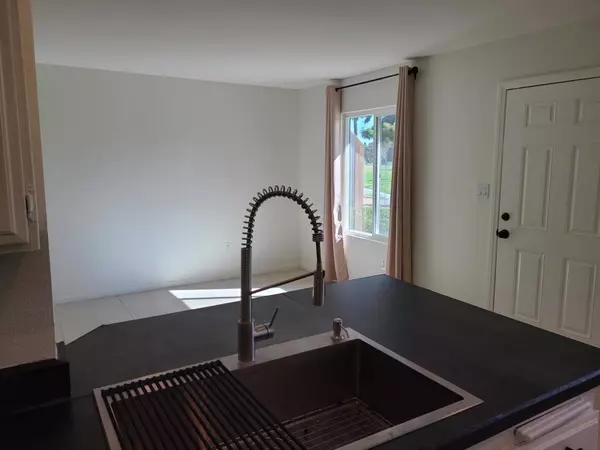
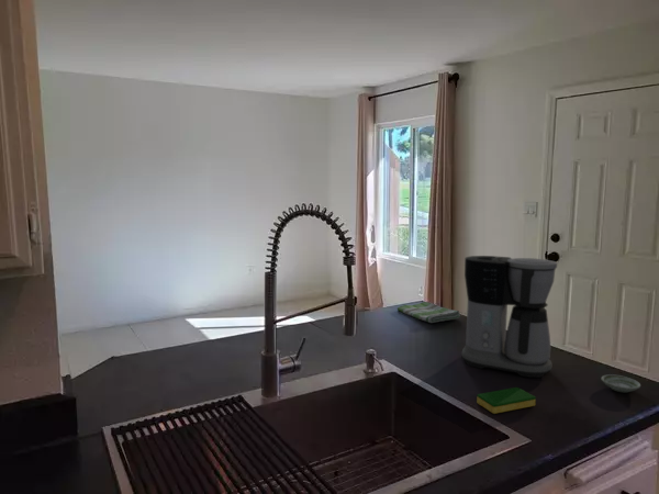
+ saucer [600,373,641,393]
+ coffee maker [460,255,558,379]
+ dish sponge [476,386,537,415]
+ dish towel [396,301,461,324]
